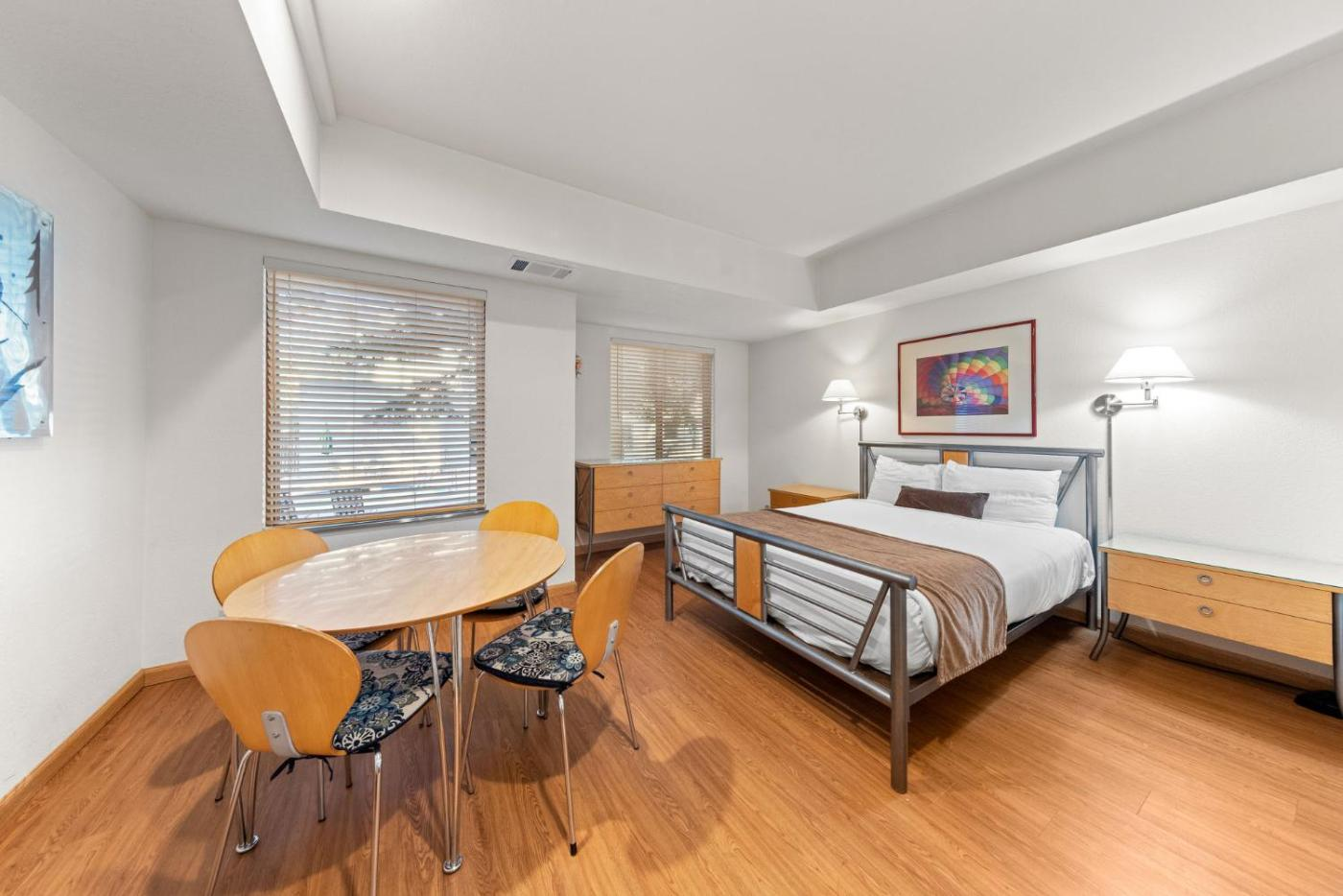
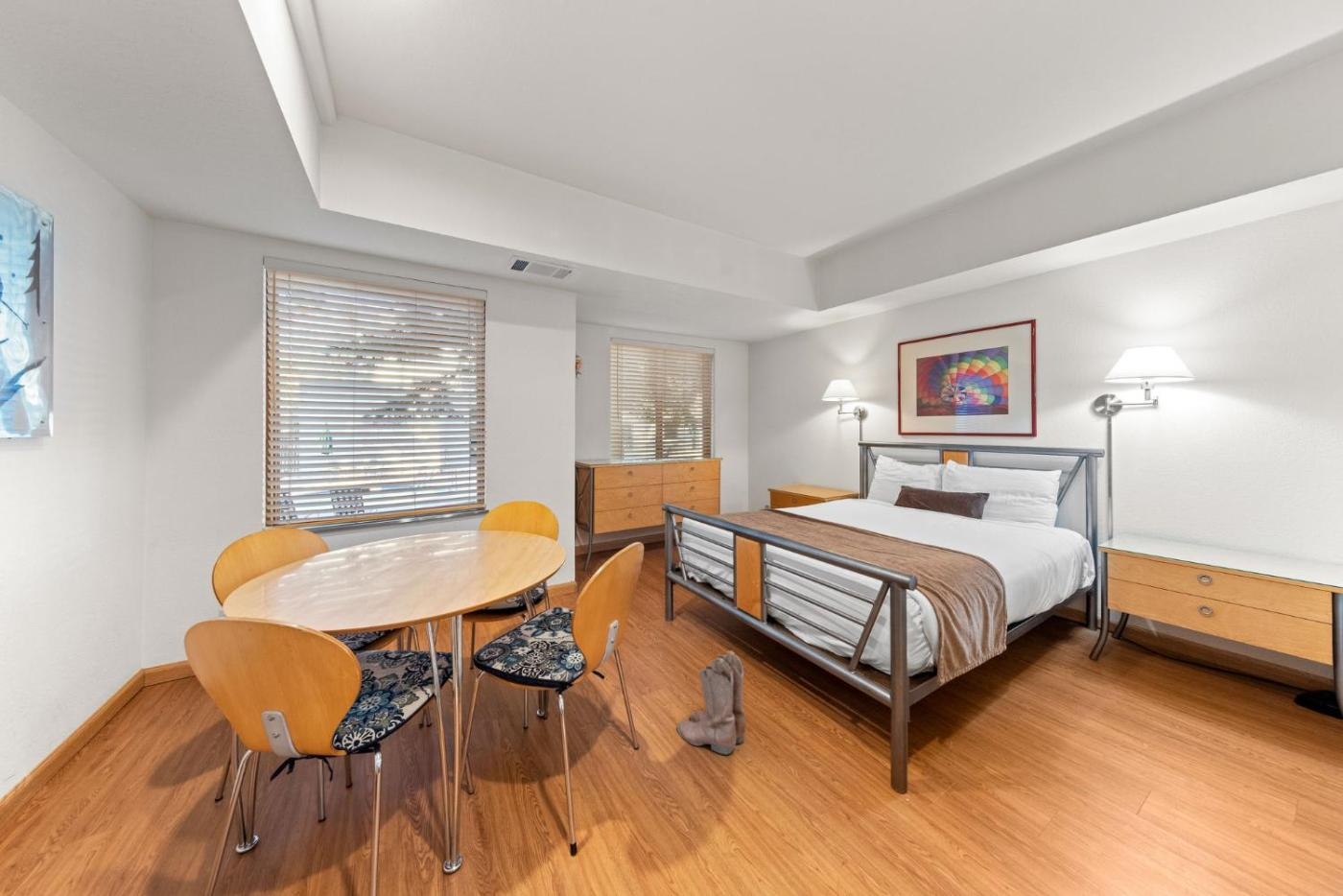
+ boots [676,650,746,755]
